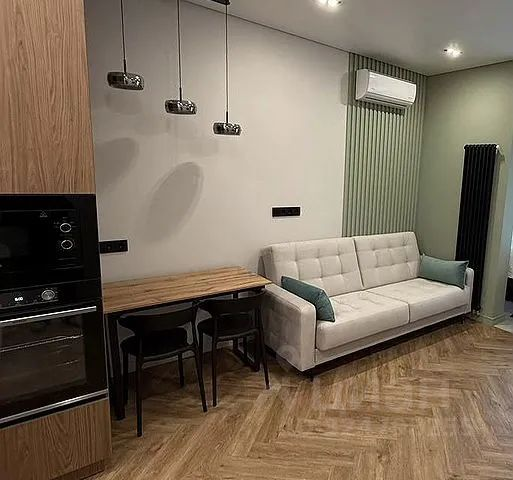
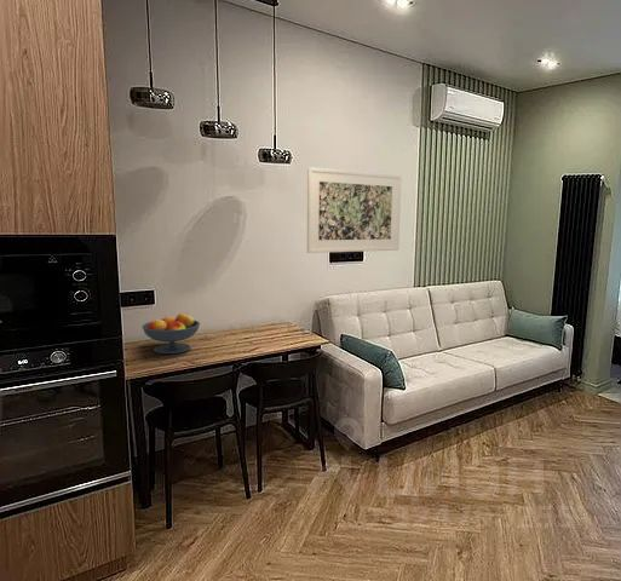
+ fruit bowl [140,312,201,355]
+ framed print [306,166,402,254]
